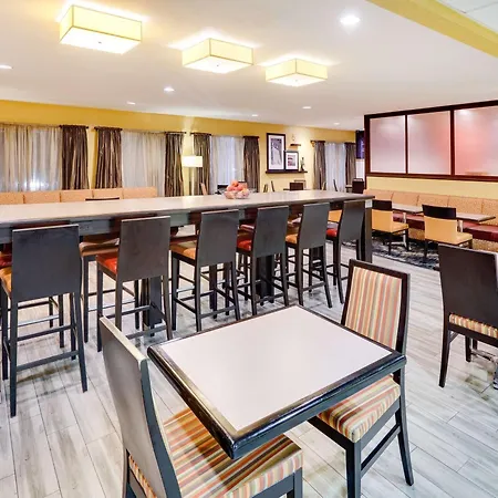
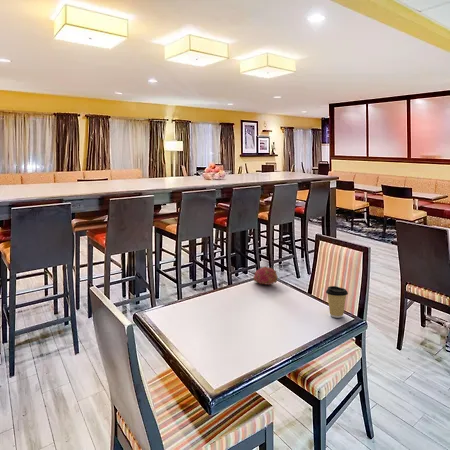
+ coffee cup [325,285,349,319]
+ fruit [252,265,279,286]
